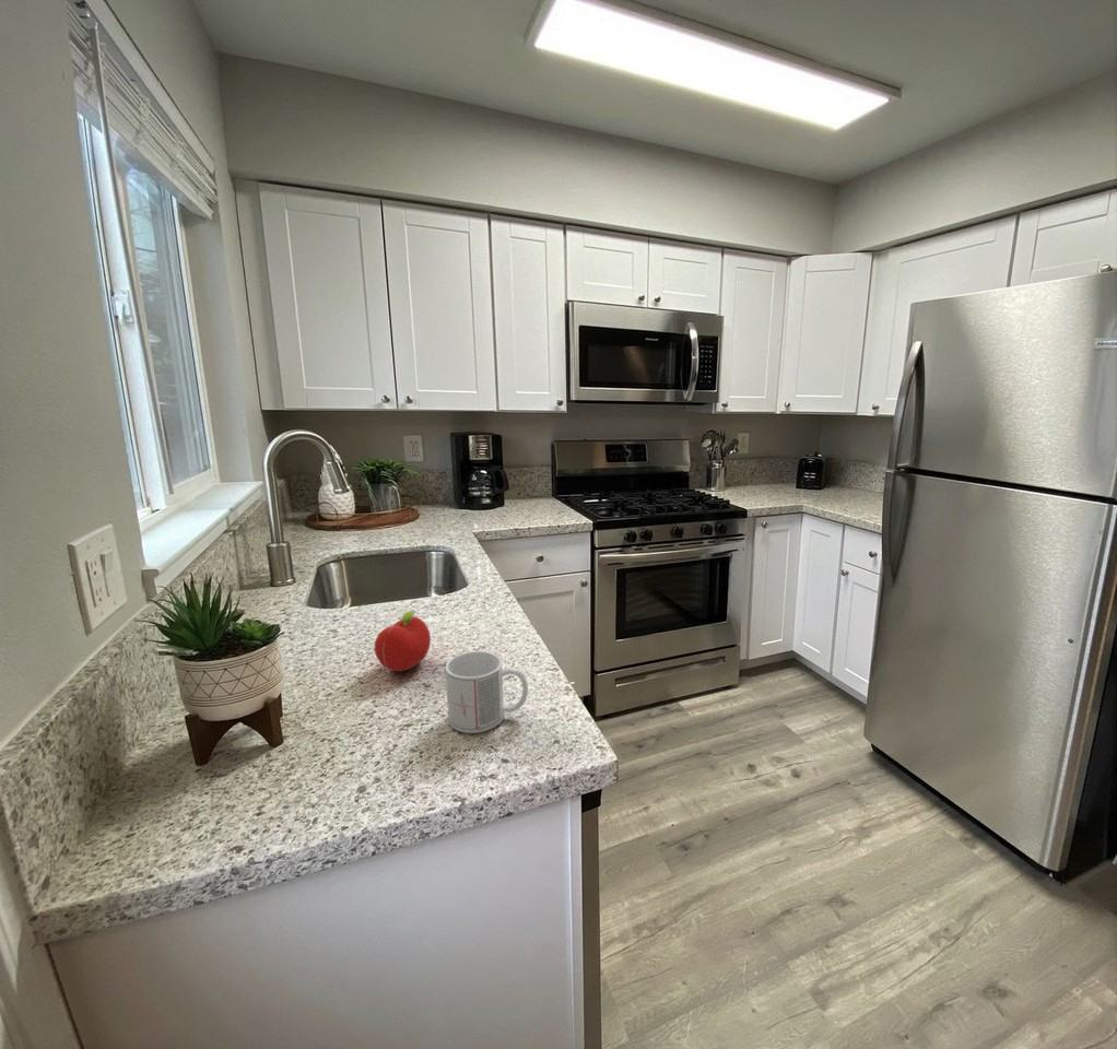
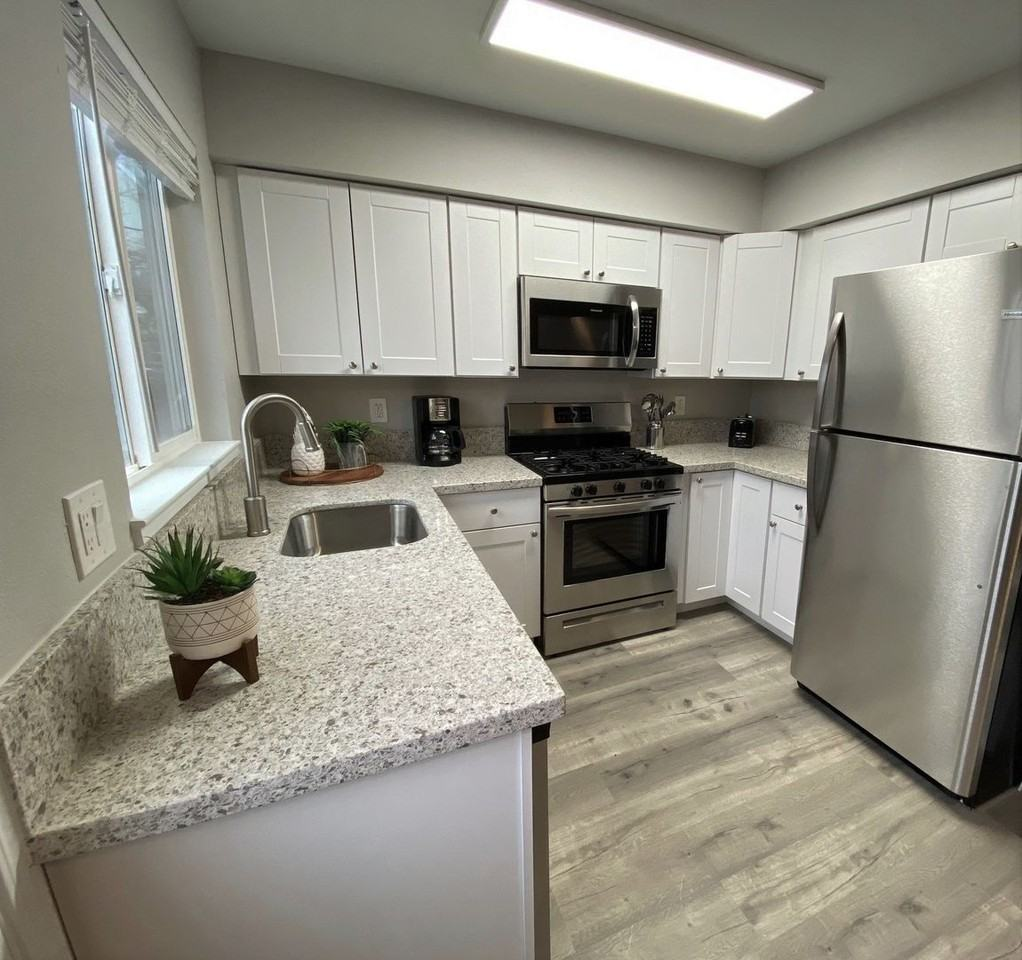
- fruit [373,610,432,672]
- mug [445,650,529,734]
